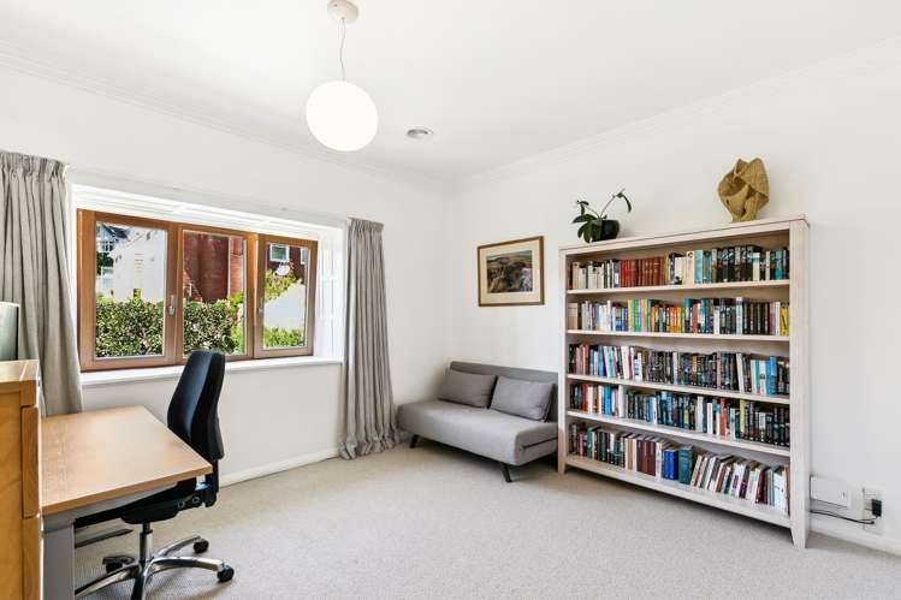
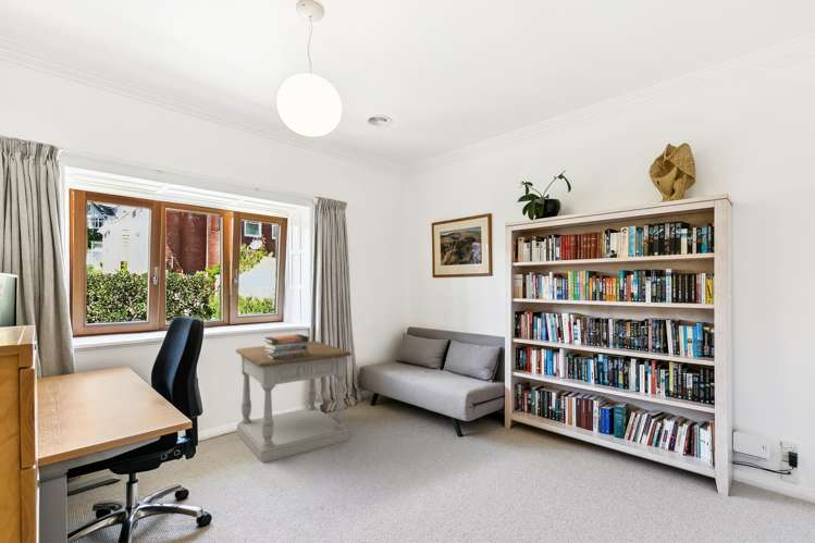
+ side table [235,341,353,464]
+ book stack [263,333,310,360]
